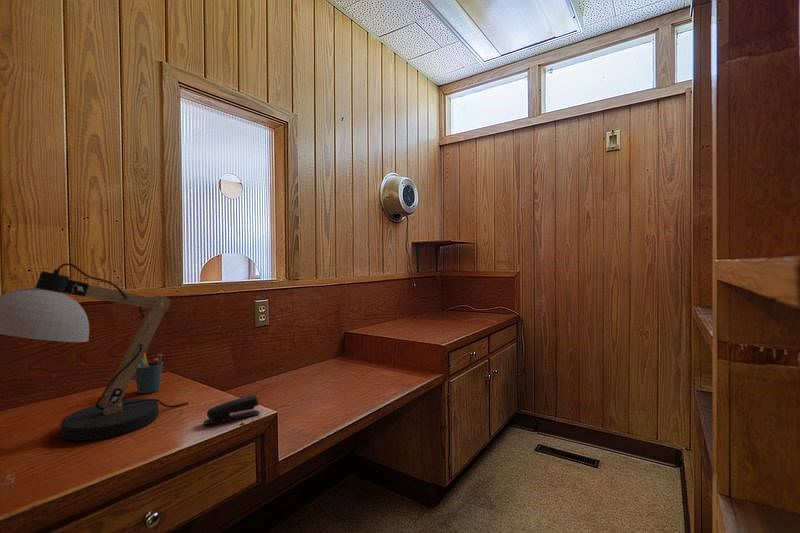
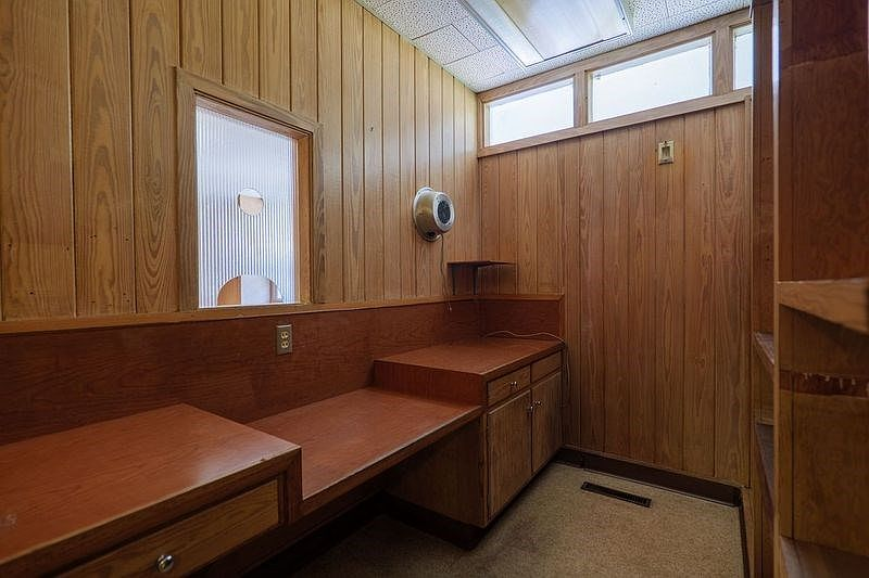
- desk lamp [0,262,190,442]
- pen holder [134,352,164,394]
- stapler [203,394,261,426]
